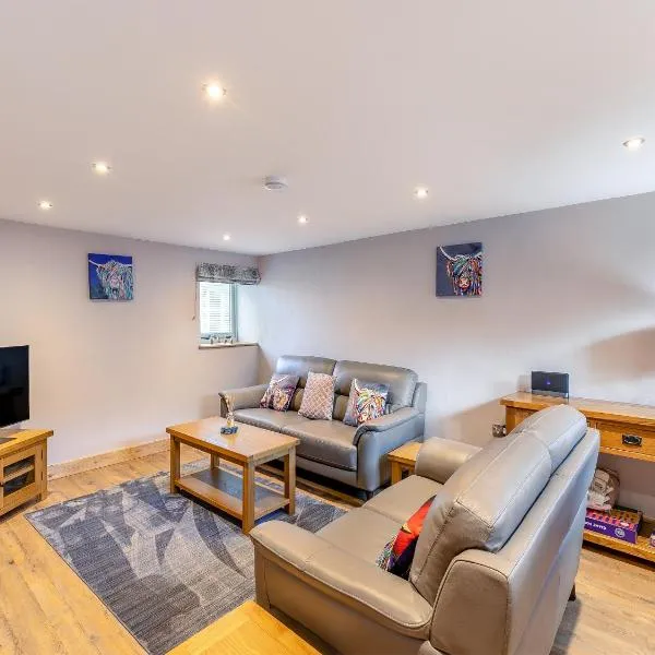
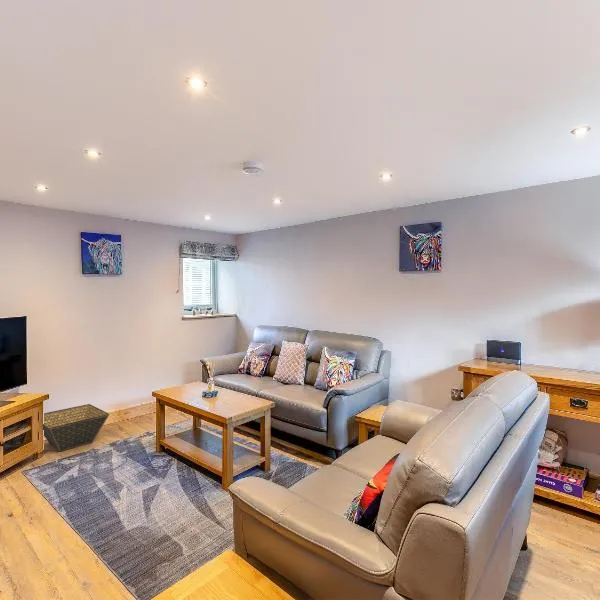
+ basket [43,403,110,453]
